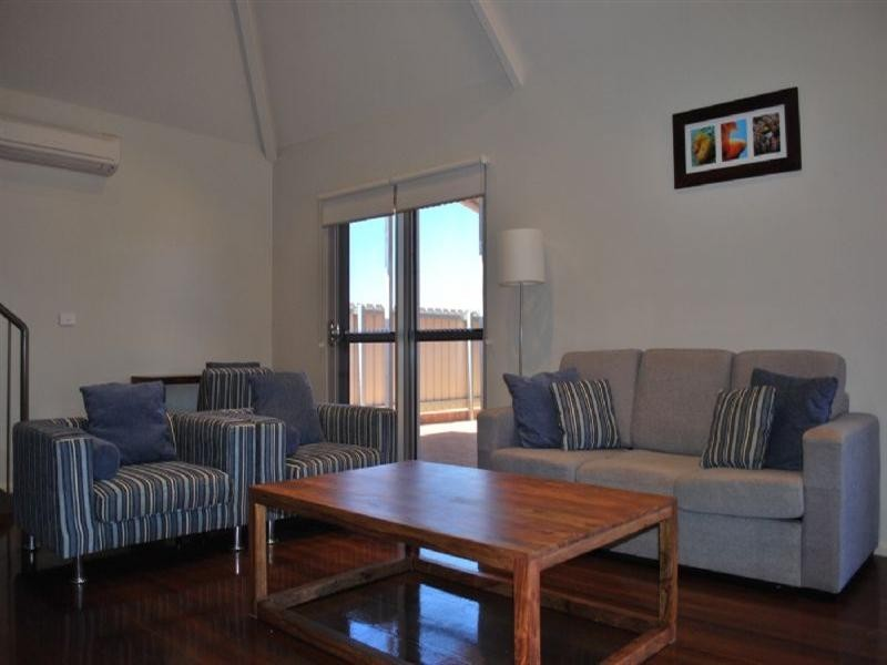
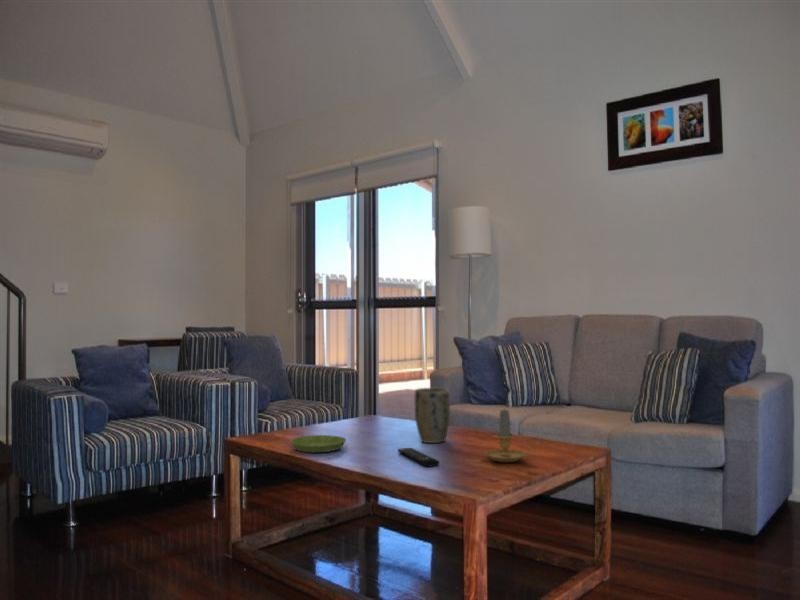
+ plant pot [414,387,451,444]
+ remote control [397,447,441,467]
+ candle [484,406,533,463]
+ saucer [289,434,347,453]
